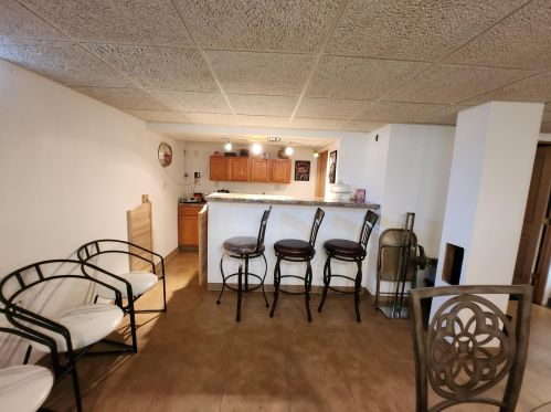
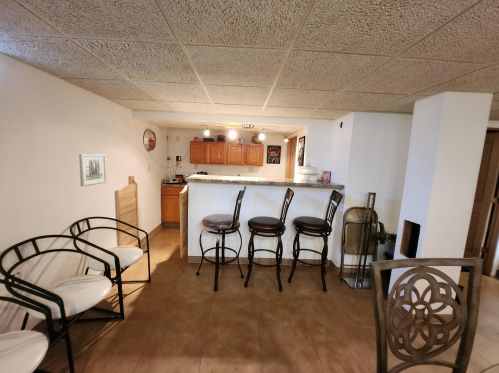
+ wall art [78,153,108,187]
